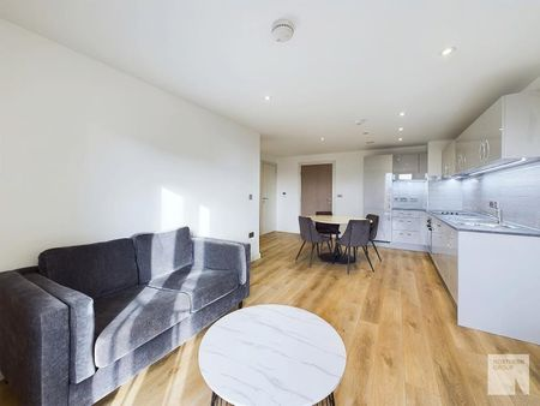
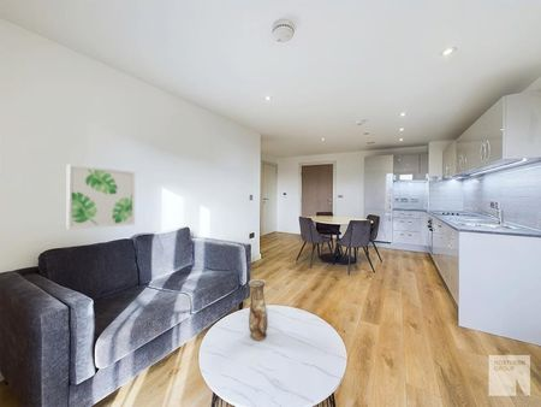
+ vase [248,278,269,341]
+ wall art [66,164,136,231]
